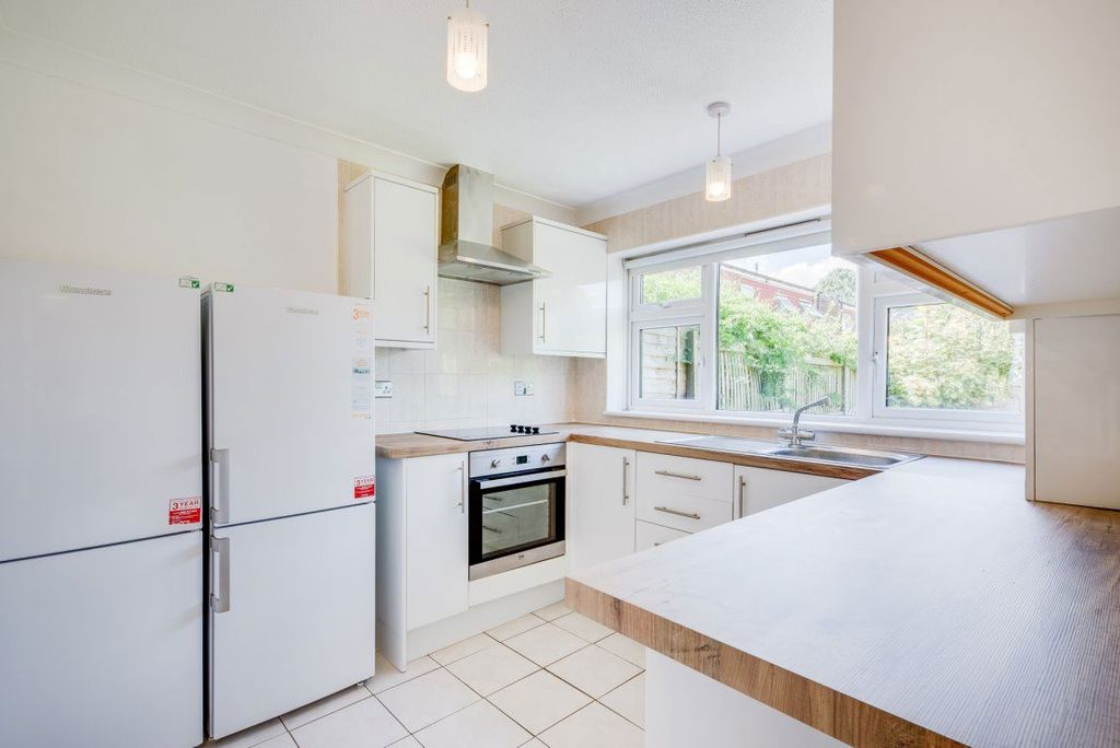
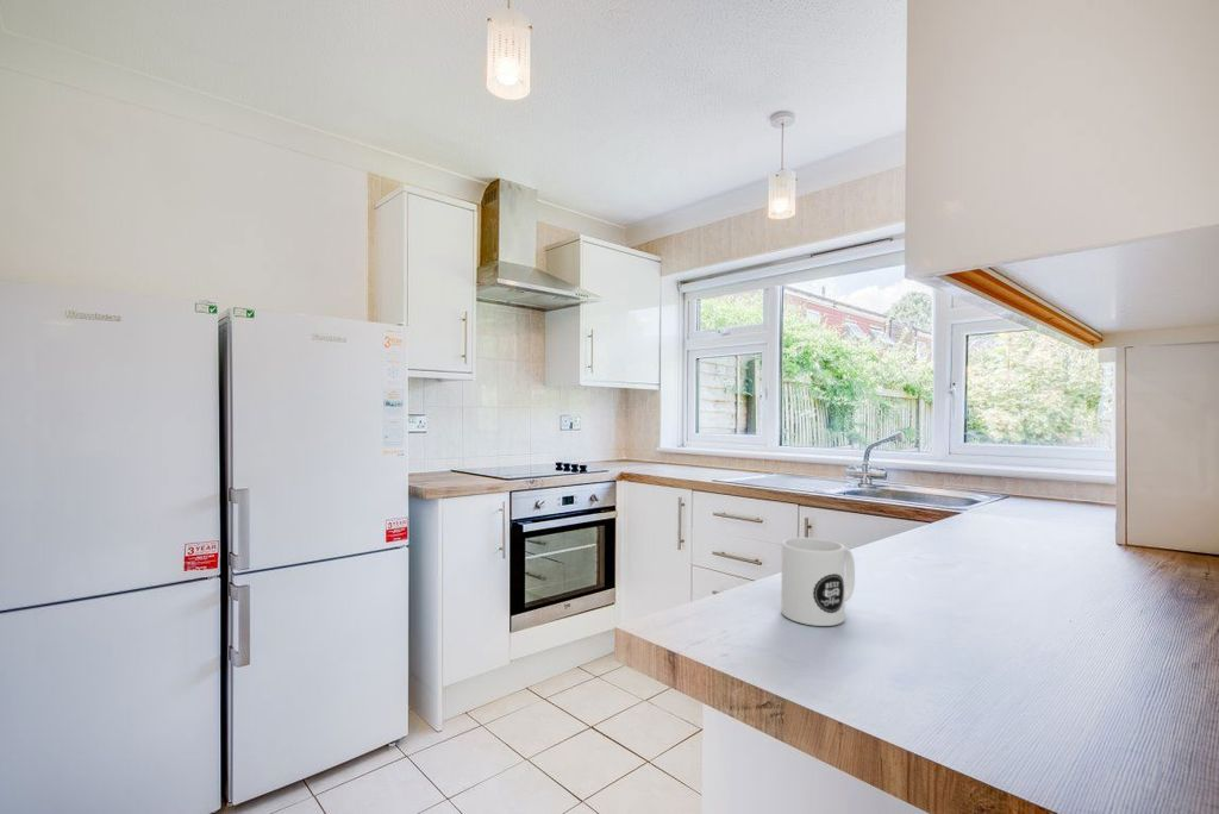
+ mug [781,537,856,627]
